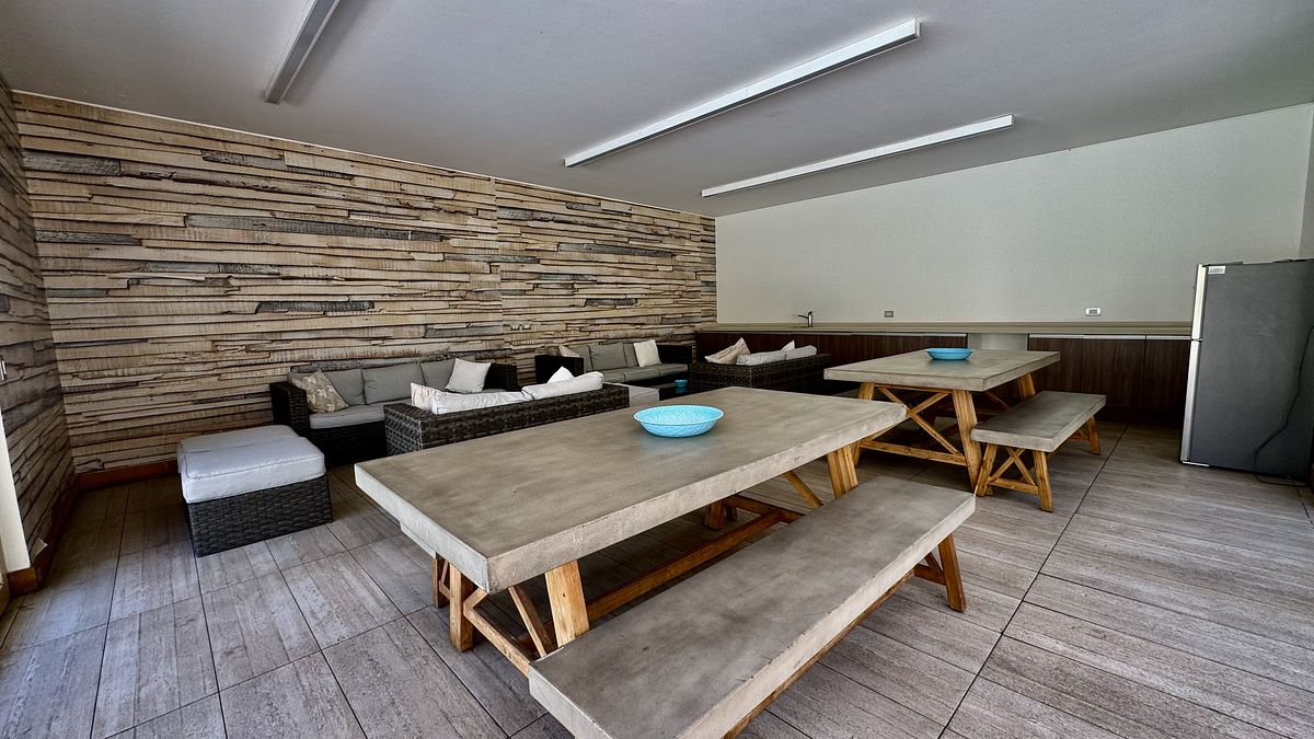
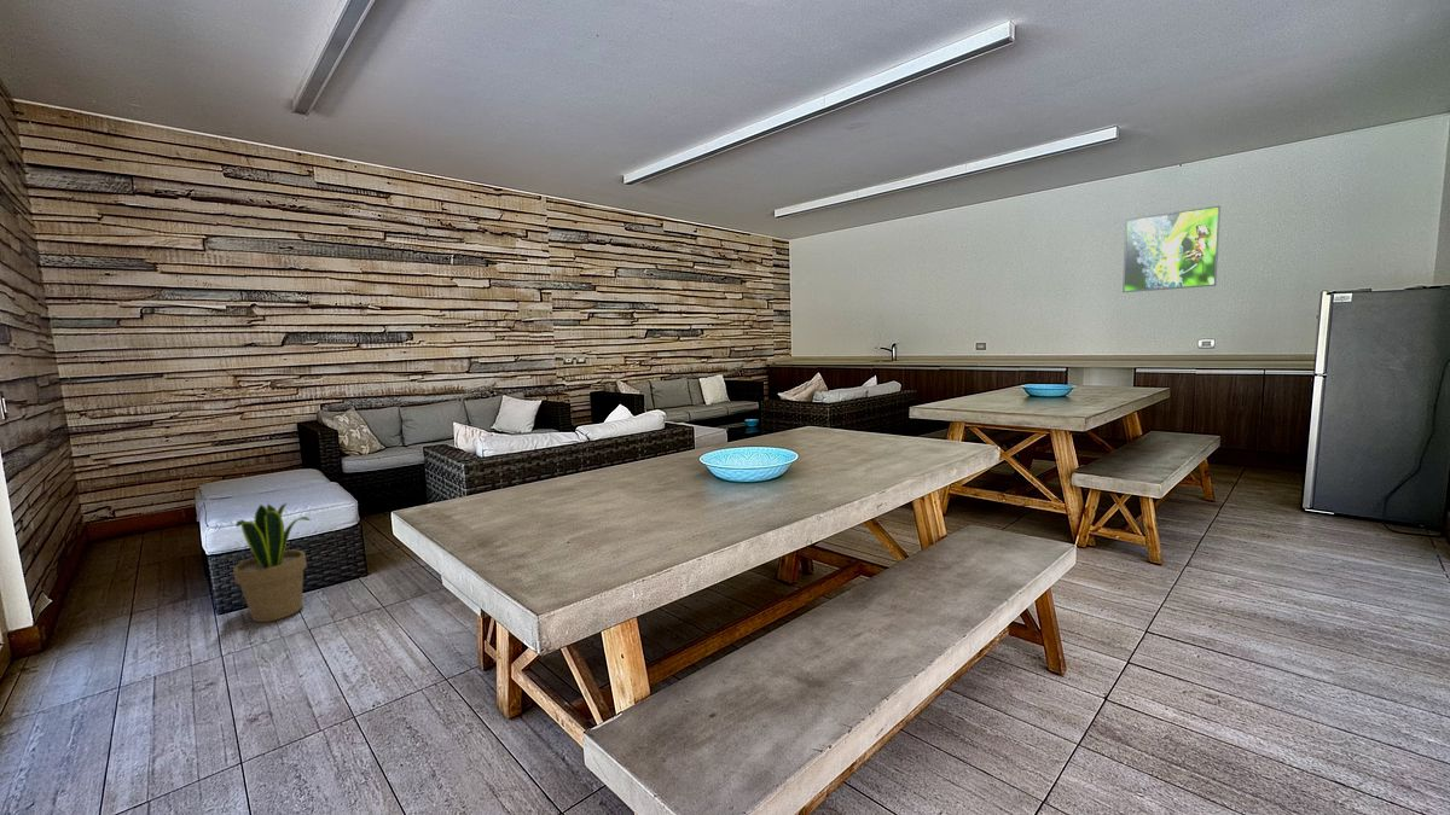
+ potted plant [232,501,312,623]
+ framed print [1121,204,1222,293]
